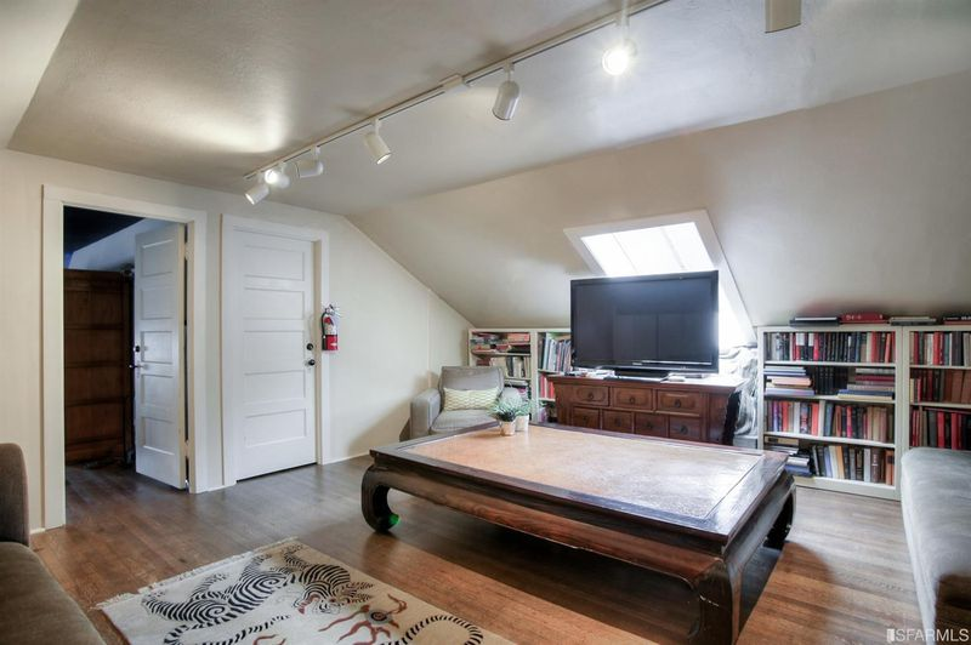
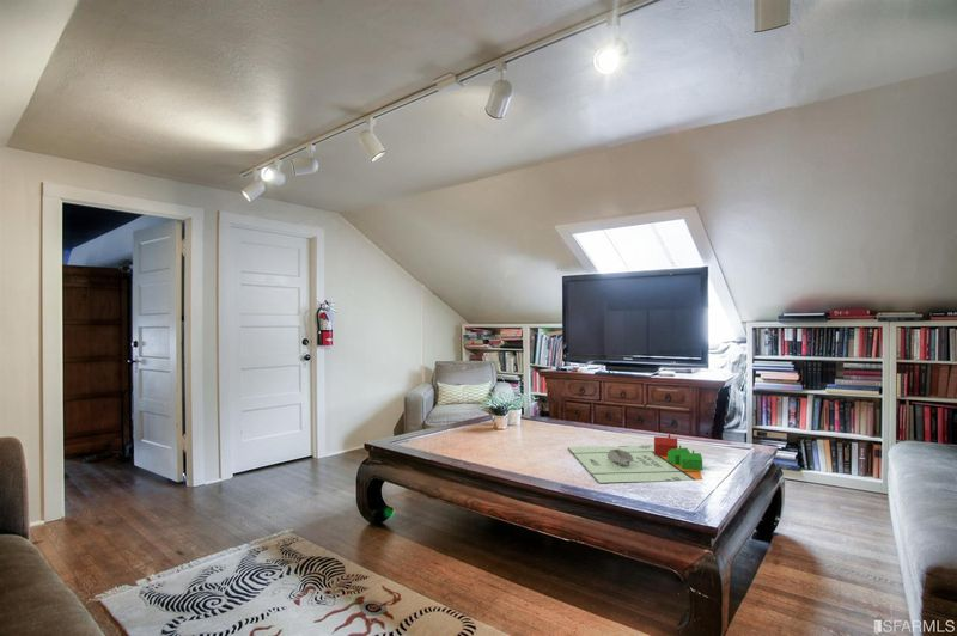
+ board game [567,433,703,484]
